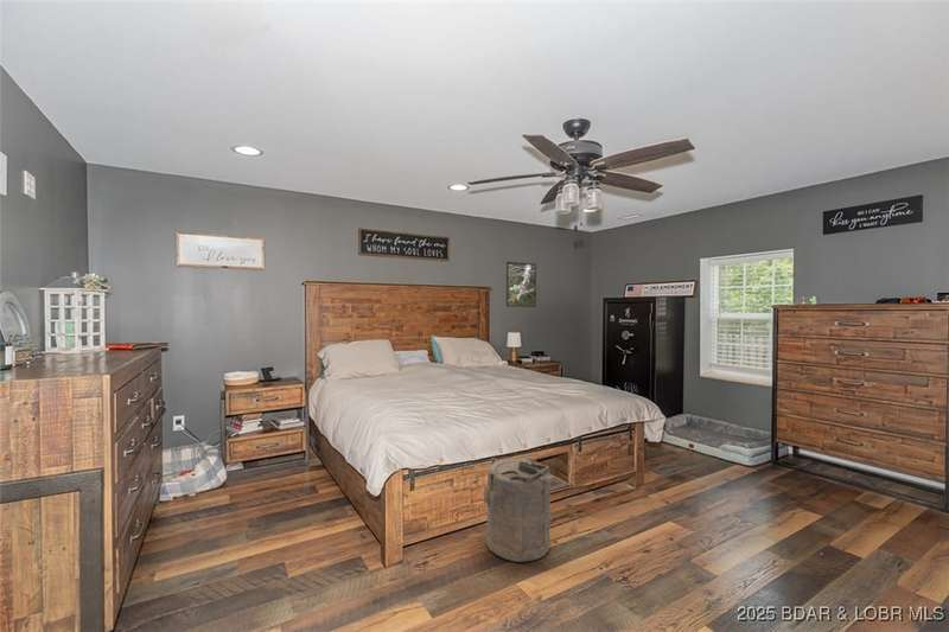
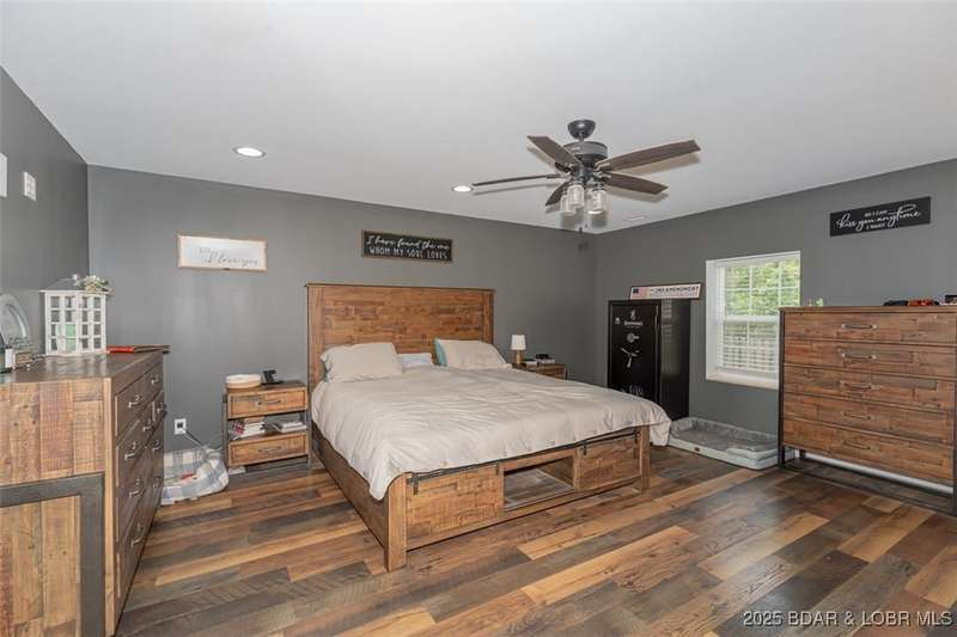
- laundry hamper [482,454,555,563]
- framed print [505,261,537,308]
